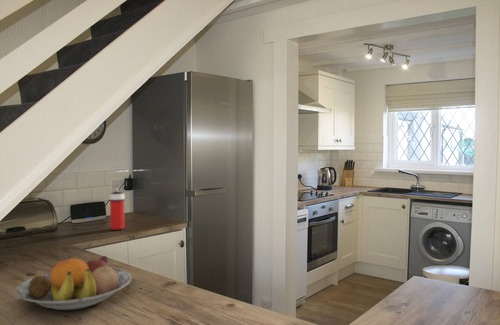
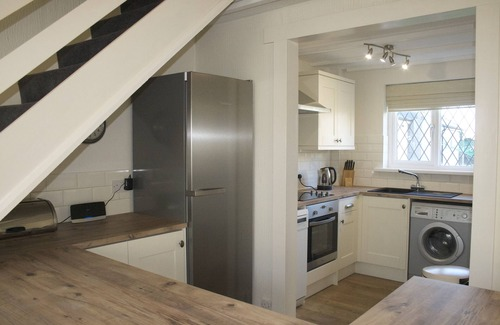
- fruit bowl [14,254,132,311]
- spray can [108,188,126,232]
